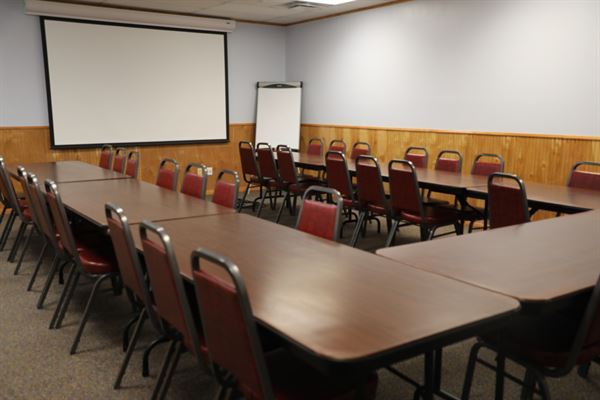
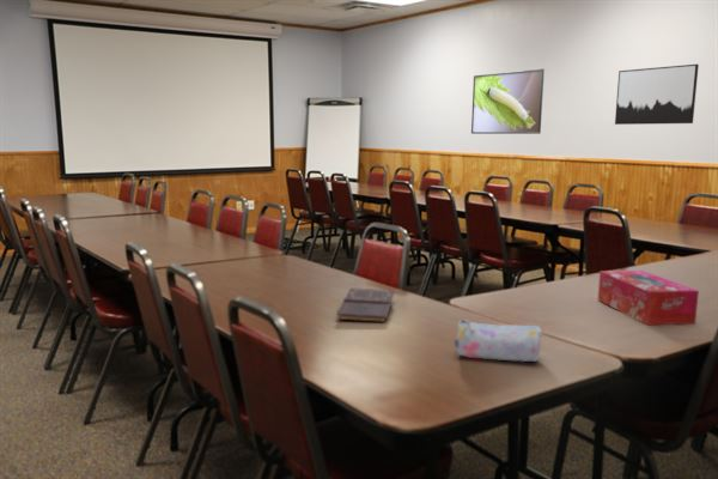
+ wall art [614,63,700,126]
+ tissue box [597,269,700,326]
+ pencil case [454,319,543,363]
+ book [336,287,396,323]
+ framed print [470,67,546,135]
